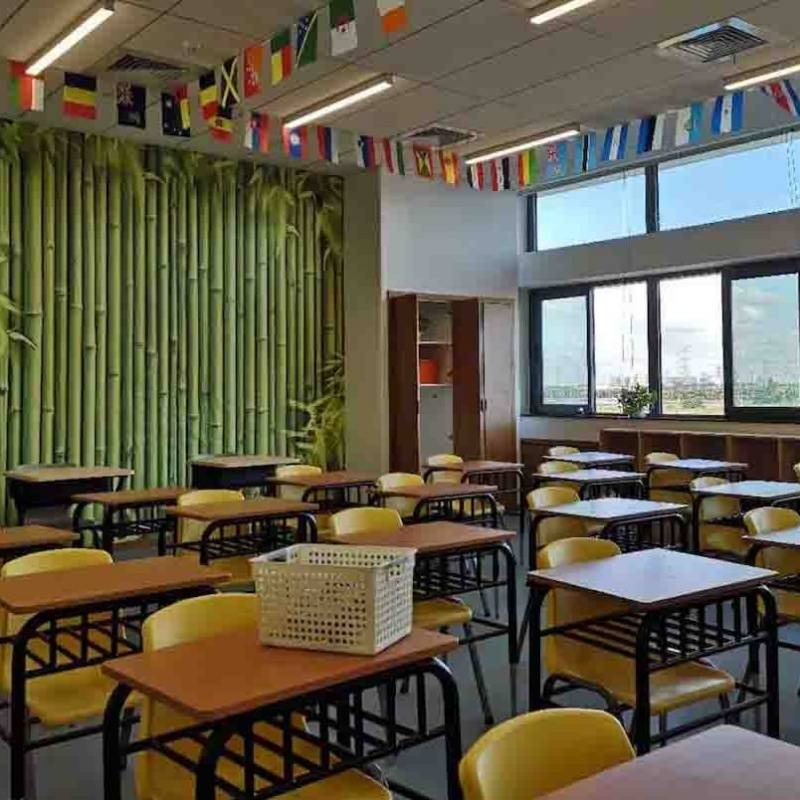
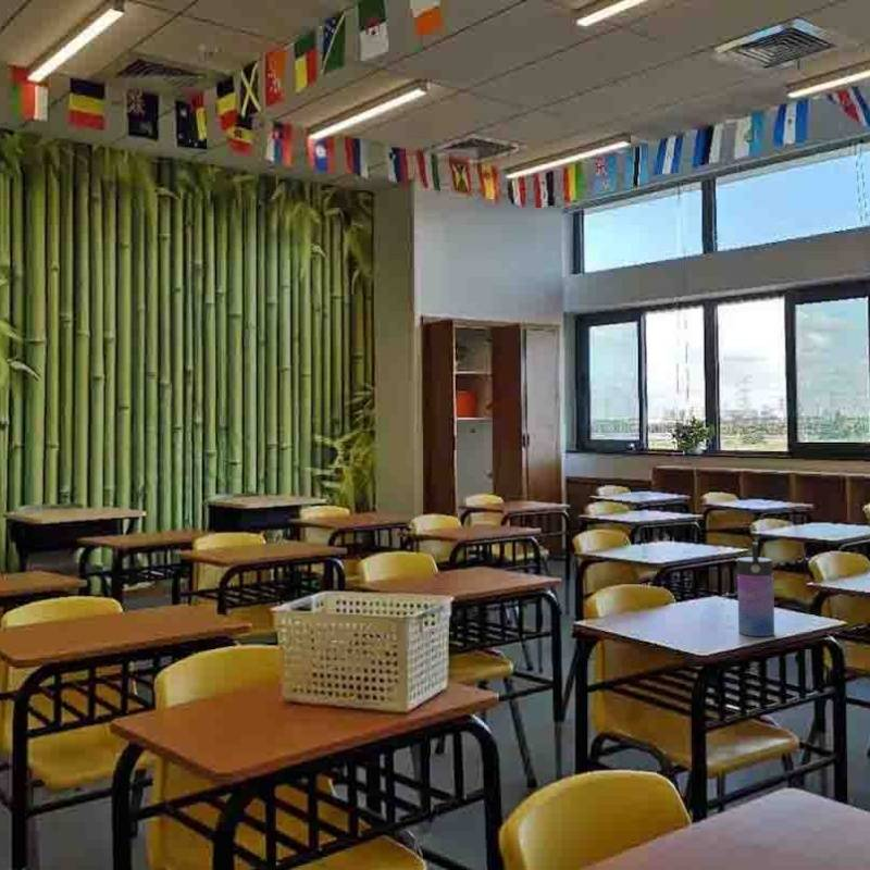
+ water bottle [736,542,775,637]
